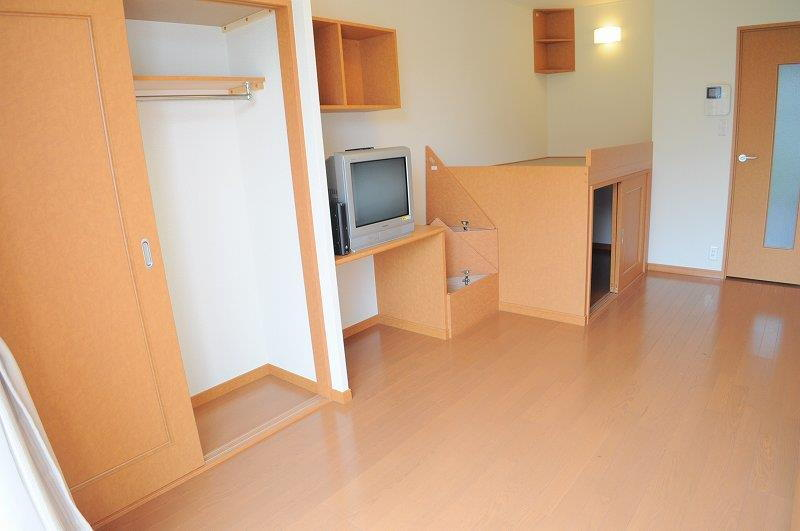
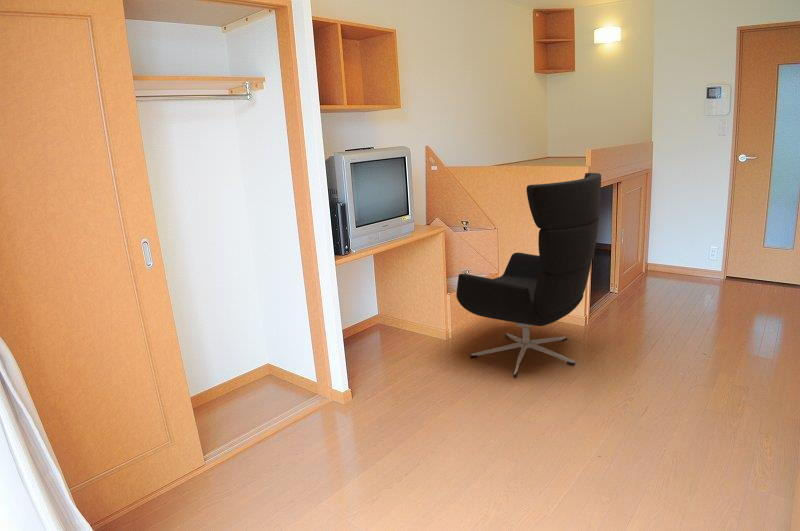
+ office chair [455,172,602,378]
